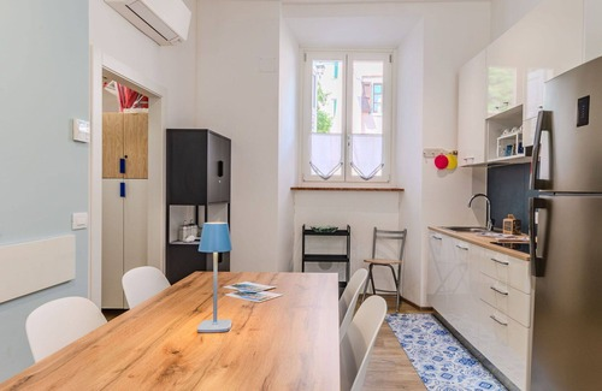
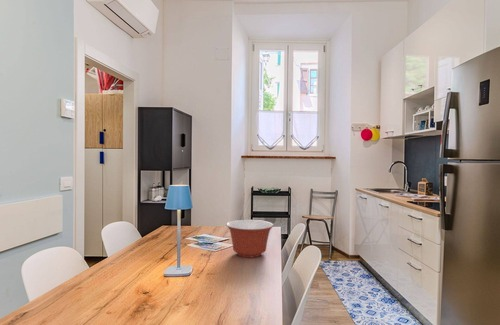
+ mixing bowl [225,219,274,258]
